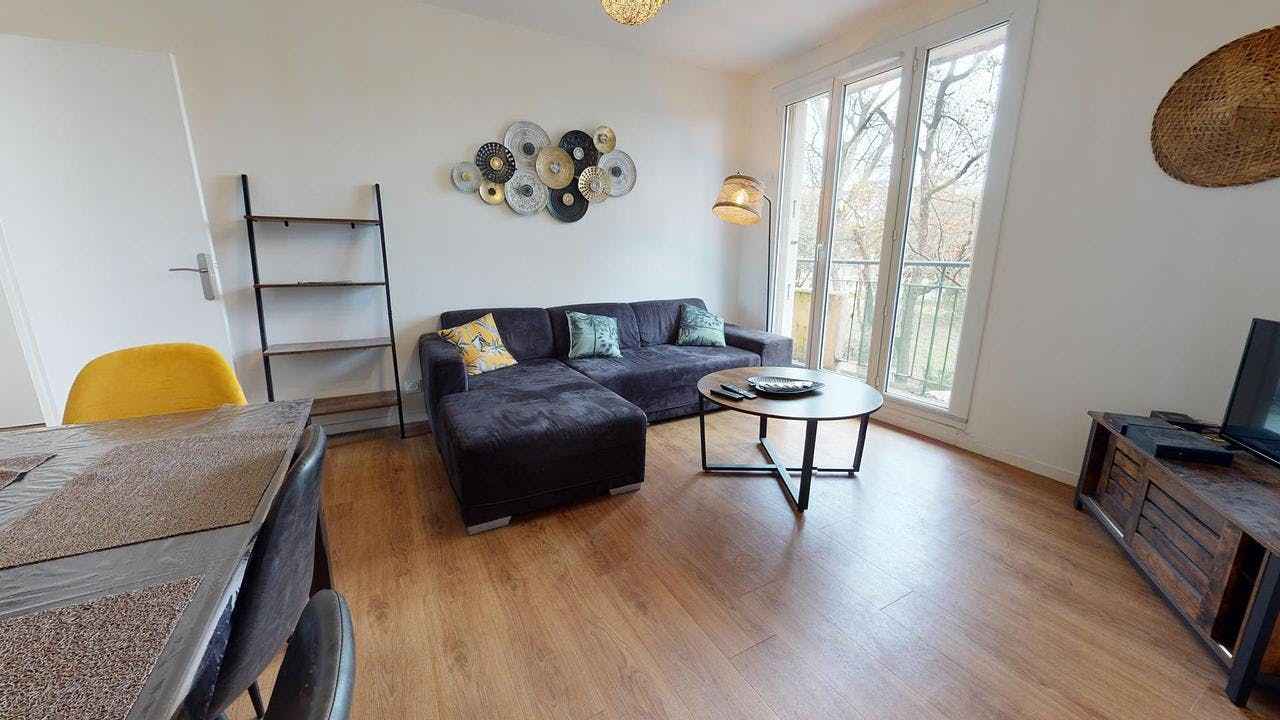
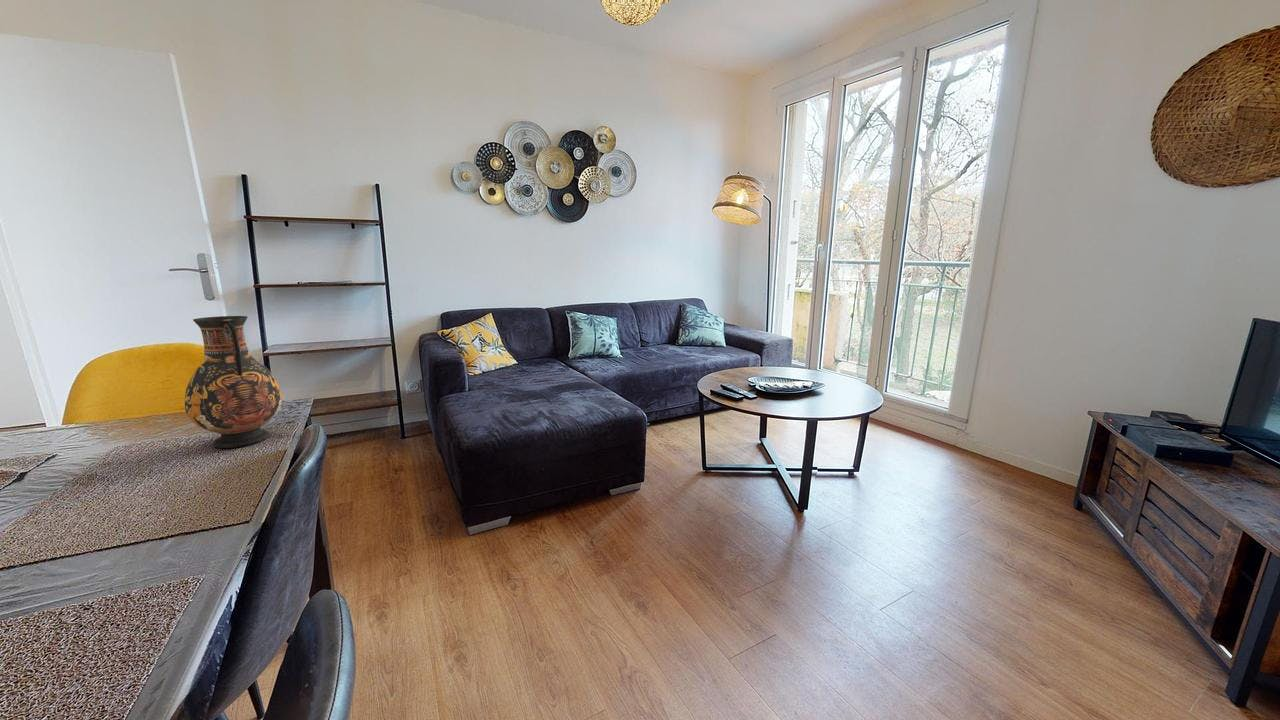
+ vase [184,315,283,449]
